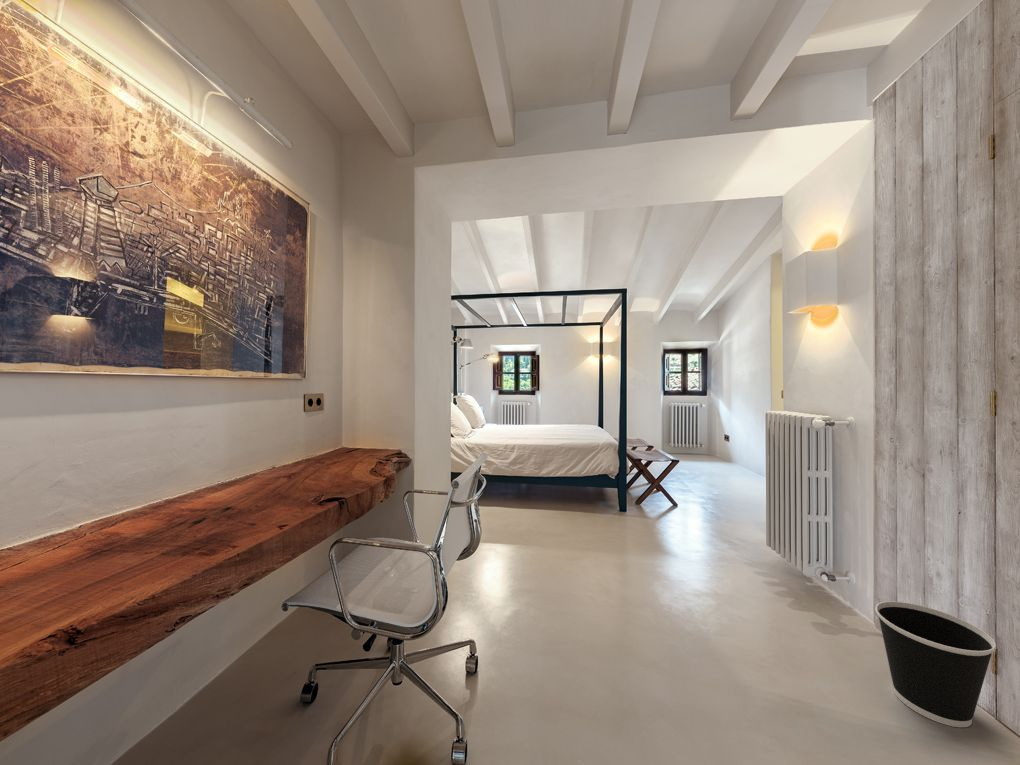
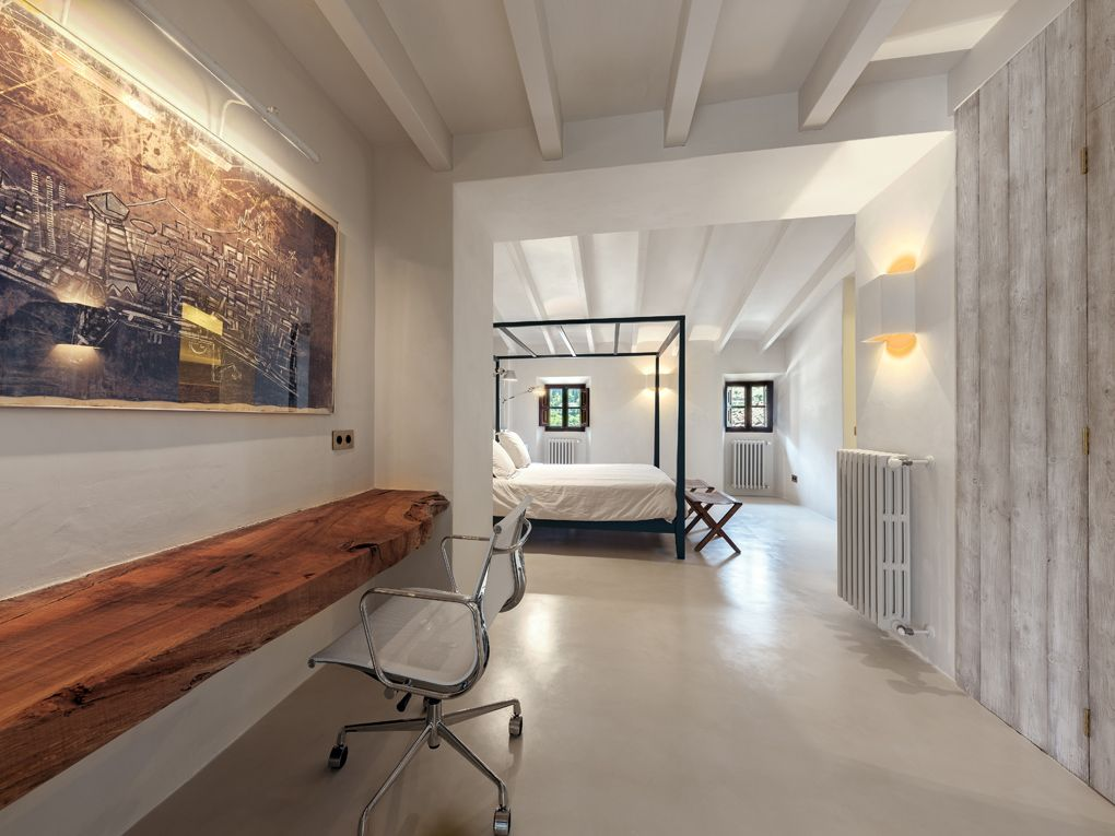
- wastebasket [875,600,997,728]
